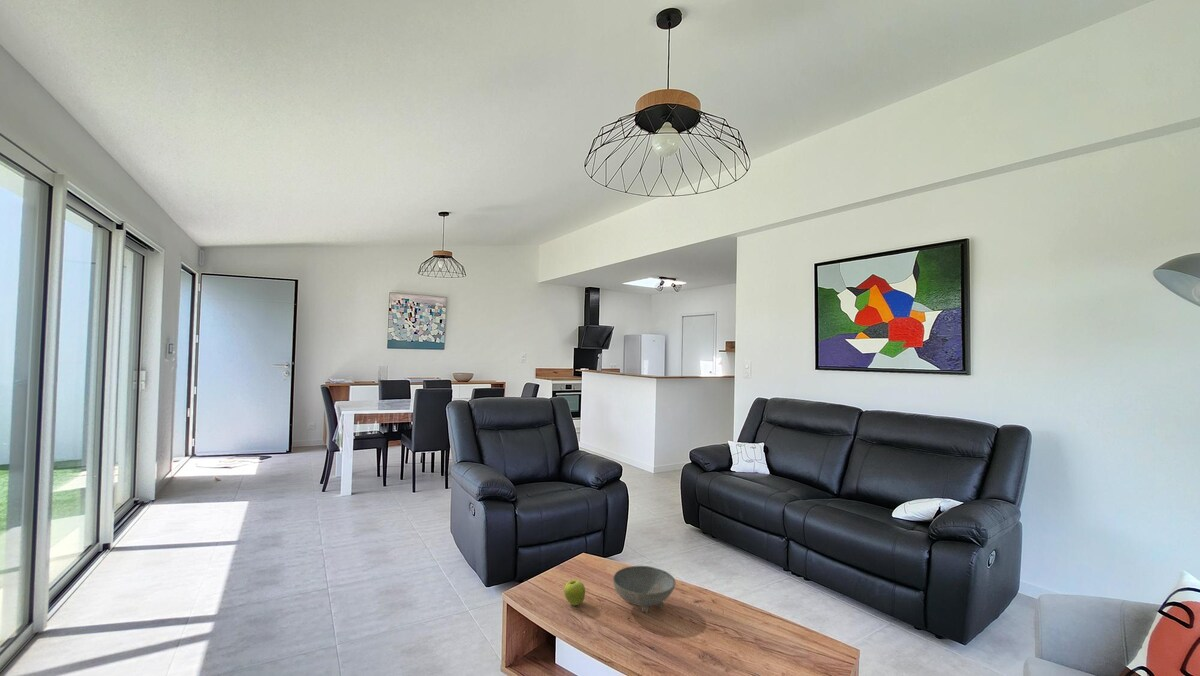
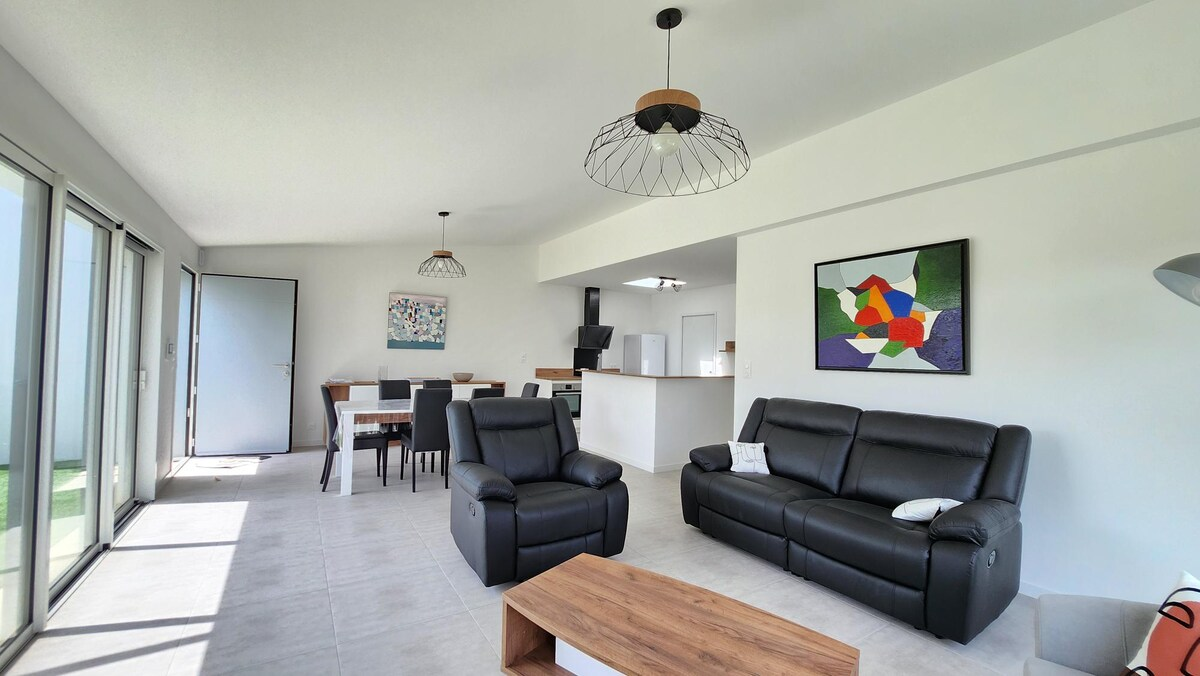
- fruit [563,579,586,606]
- bowl [612,565,676,613]
